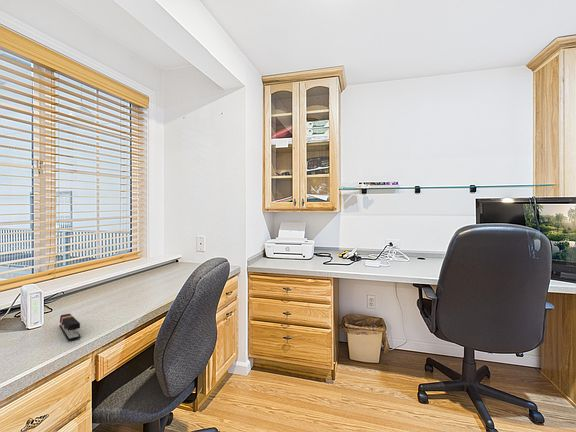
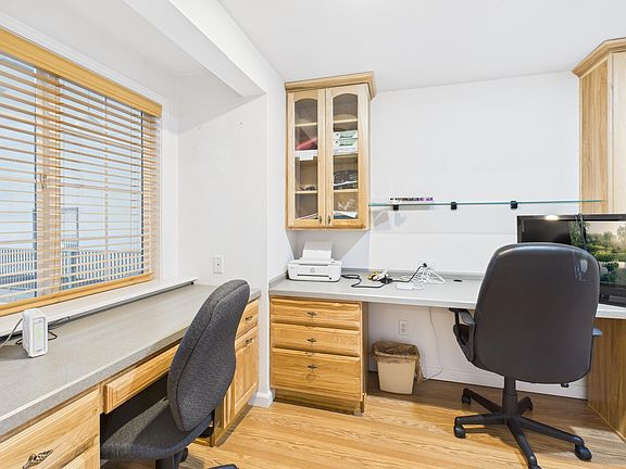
- stapler [58,313,82,341]
